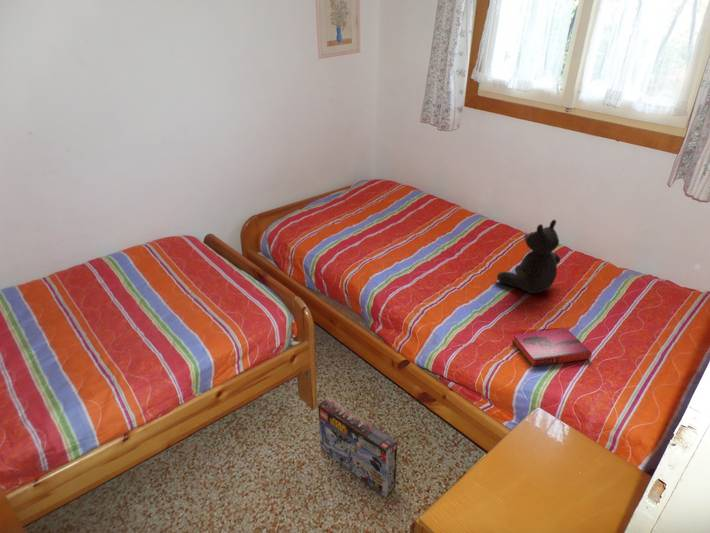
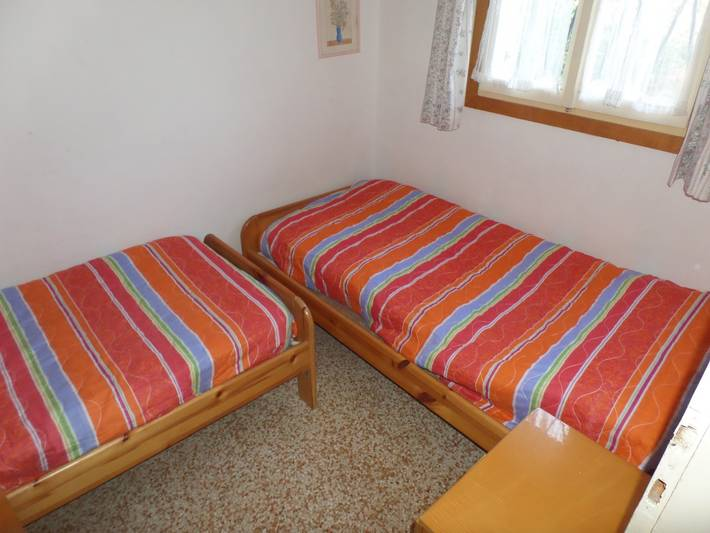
- teddy bear [496,219,561,295]
- box [317,396,398,498]
- hardback book [512,327,593,367]
